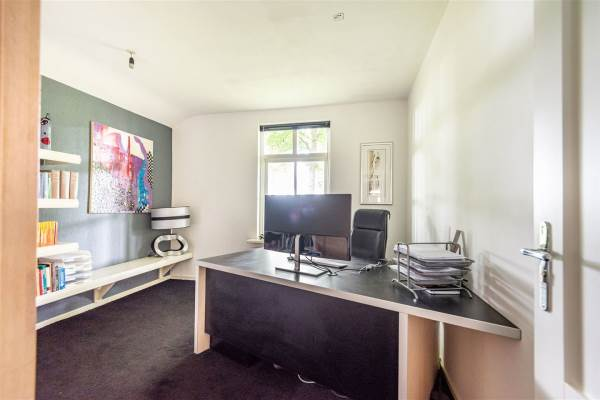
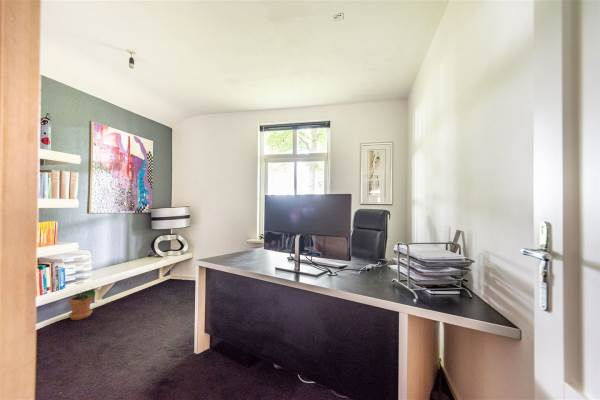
+ potted plant [67,288,96,321]
